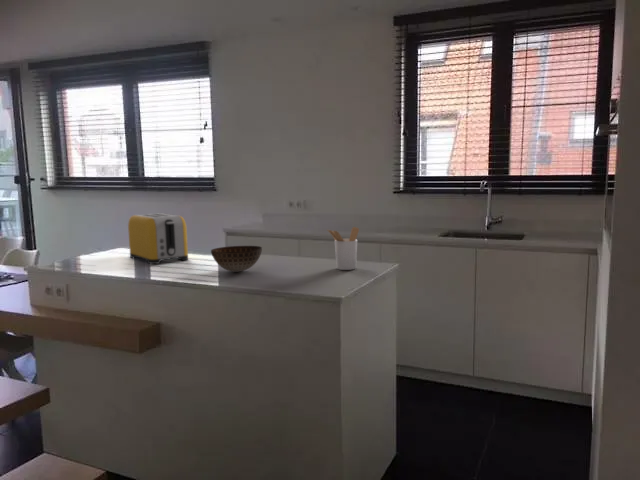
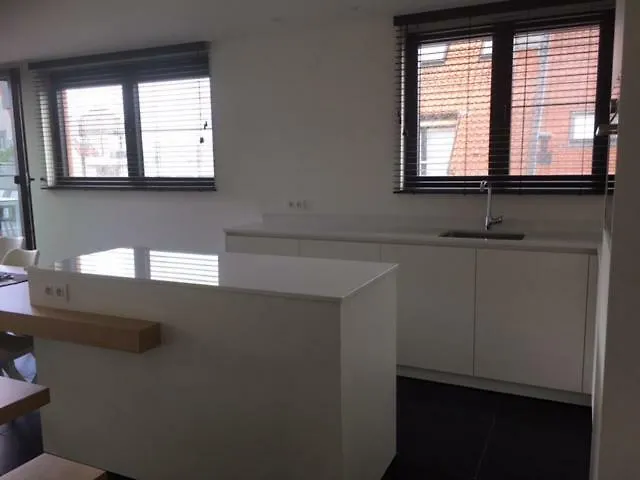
- toaster [127,212,189,265]
- utensil holder [327,226,360,271]
- bowl [210,245,263,273]
